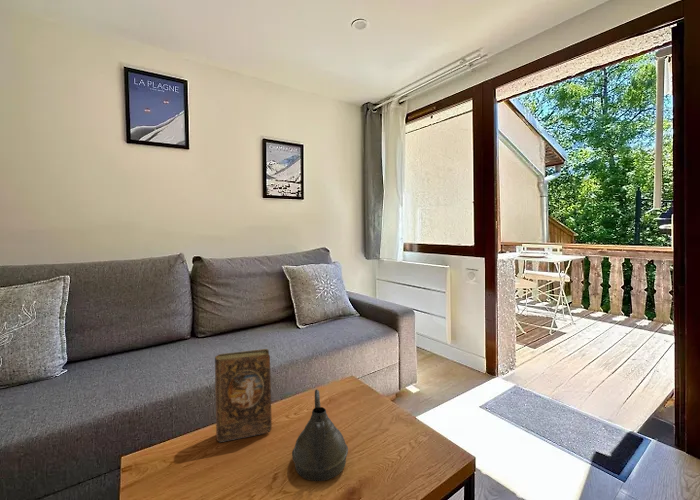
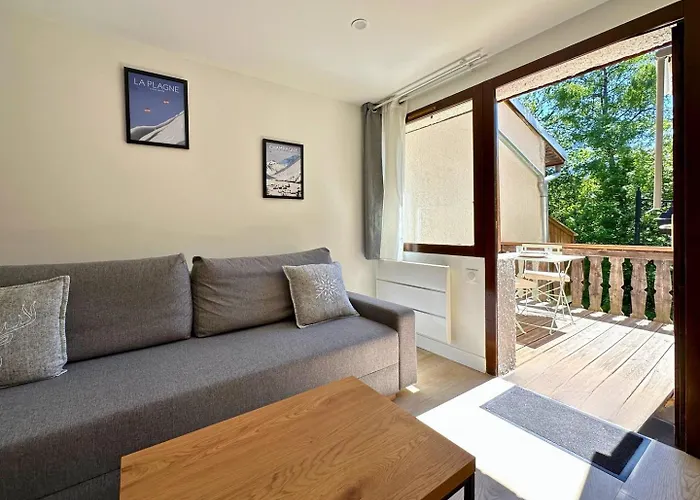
- book [214,348,273,443]
- teapot [291,388,349,482]
